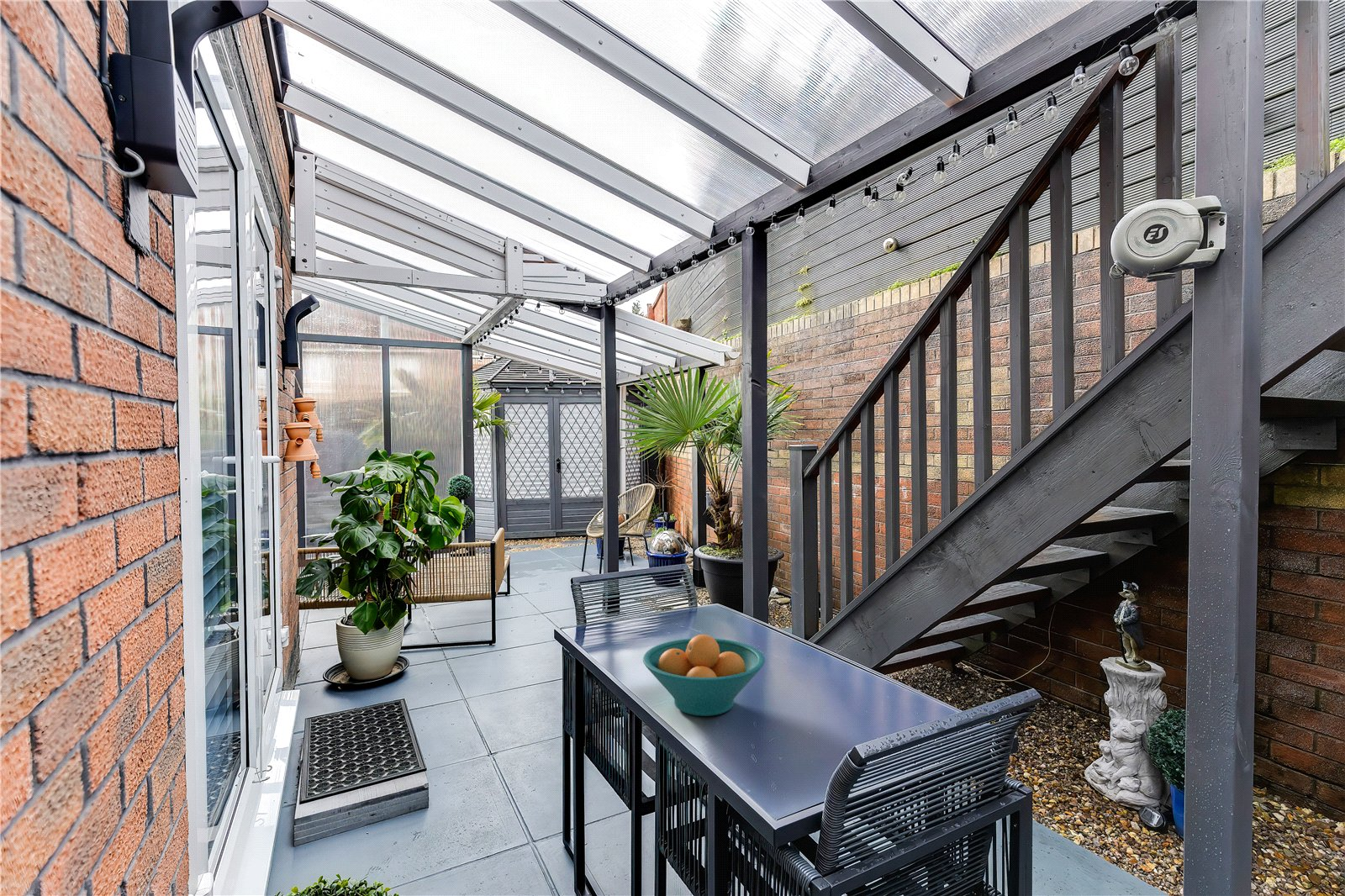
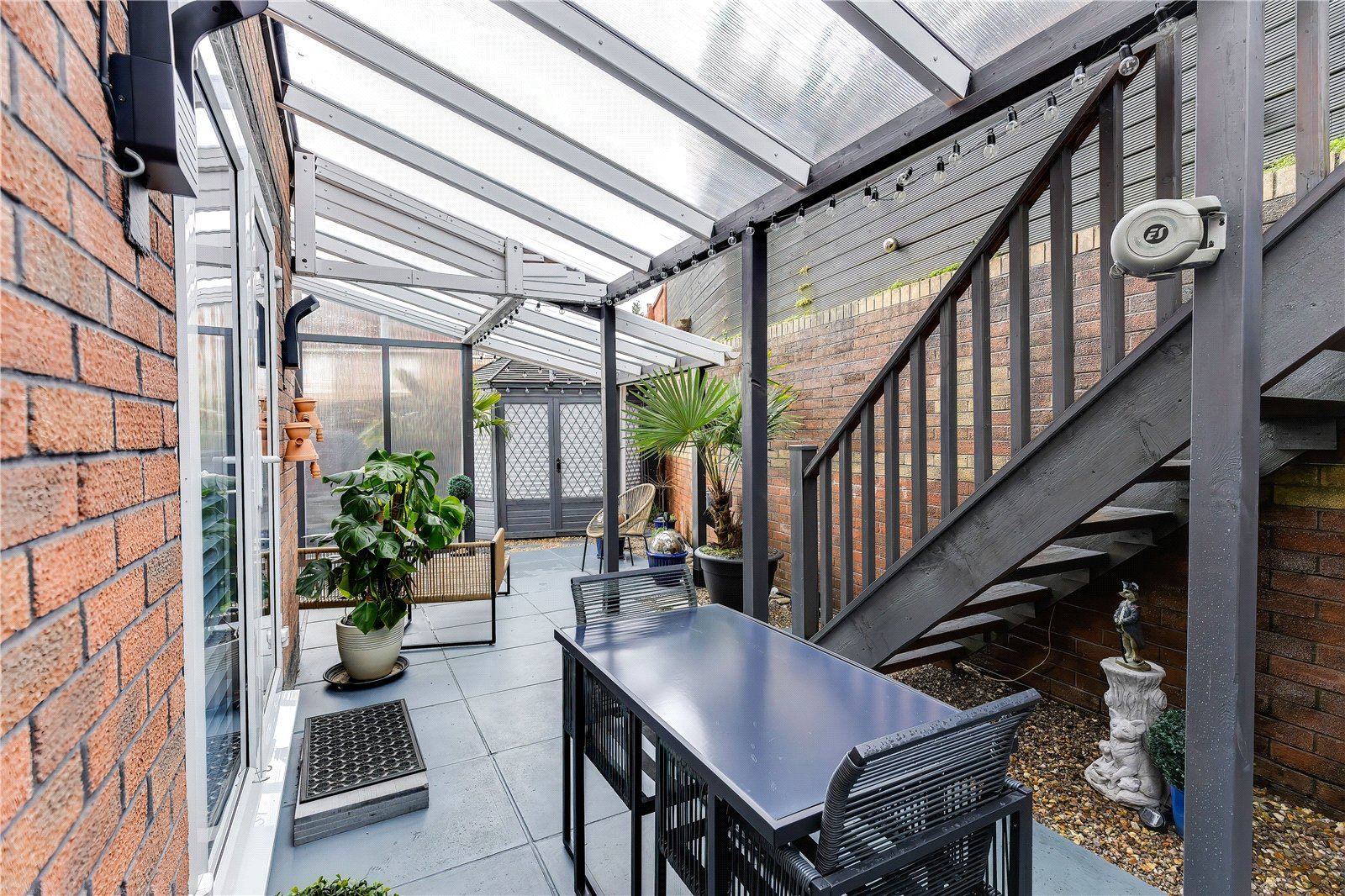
- fruit bowl [642,634,766,717]
